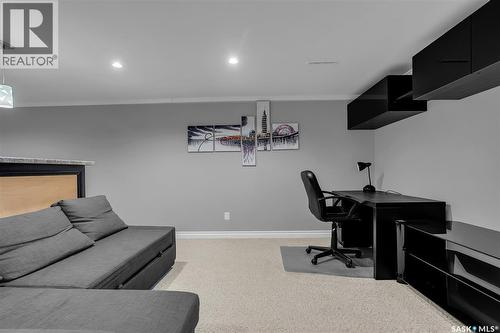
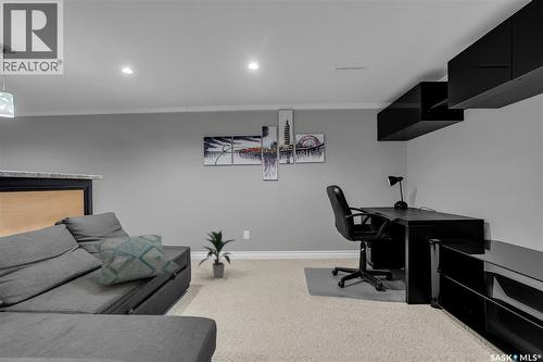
+ indoor plant [197,229,235,279]
+ decorative pillow [91,234,180,285]
